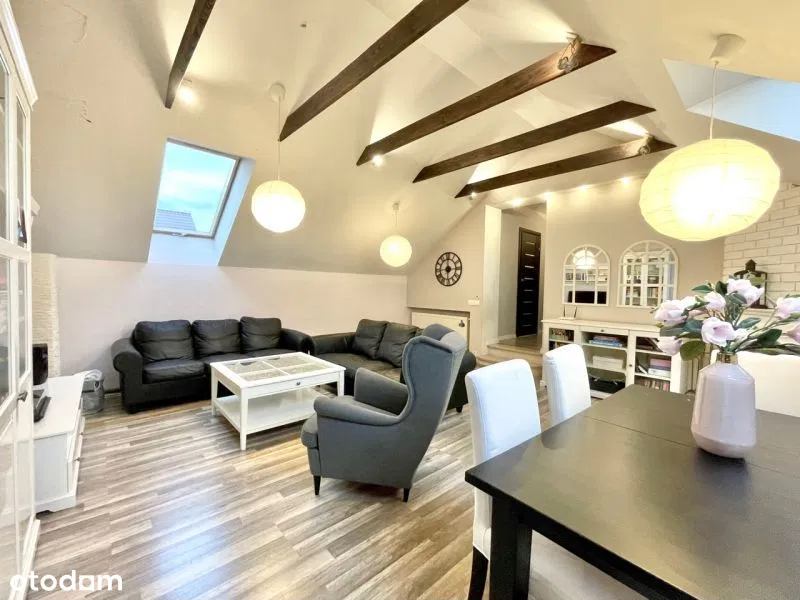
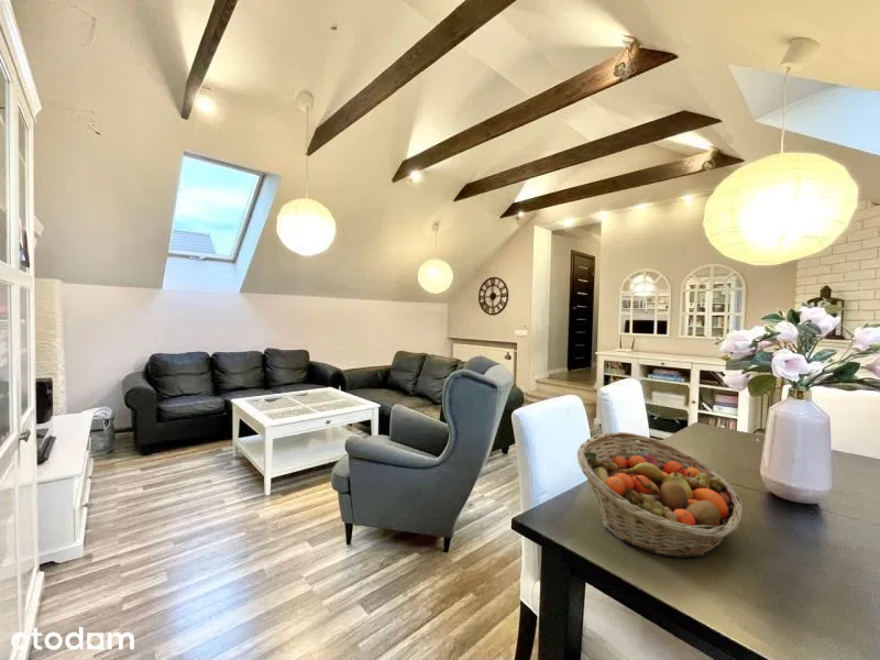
+ fruit basket [576,431,745,559]
